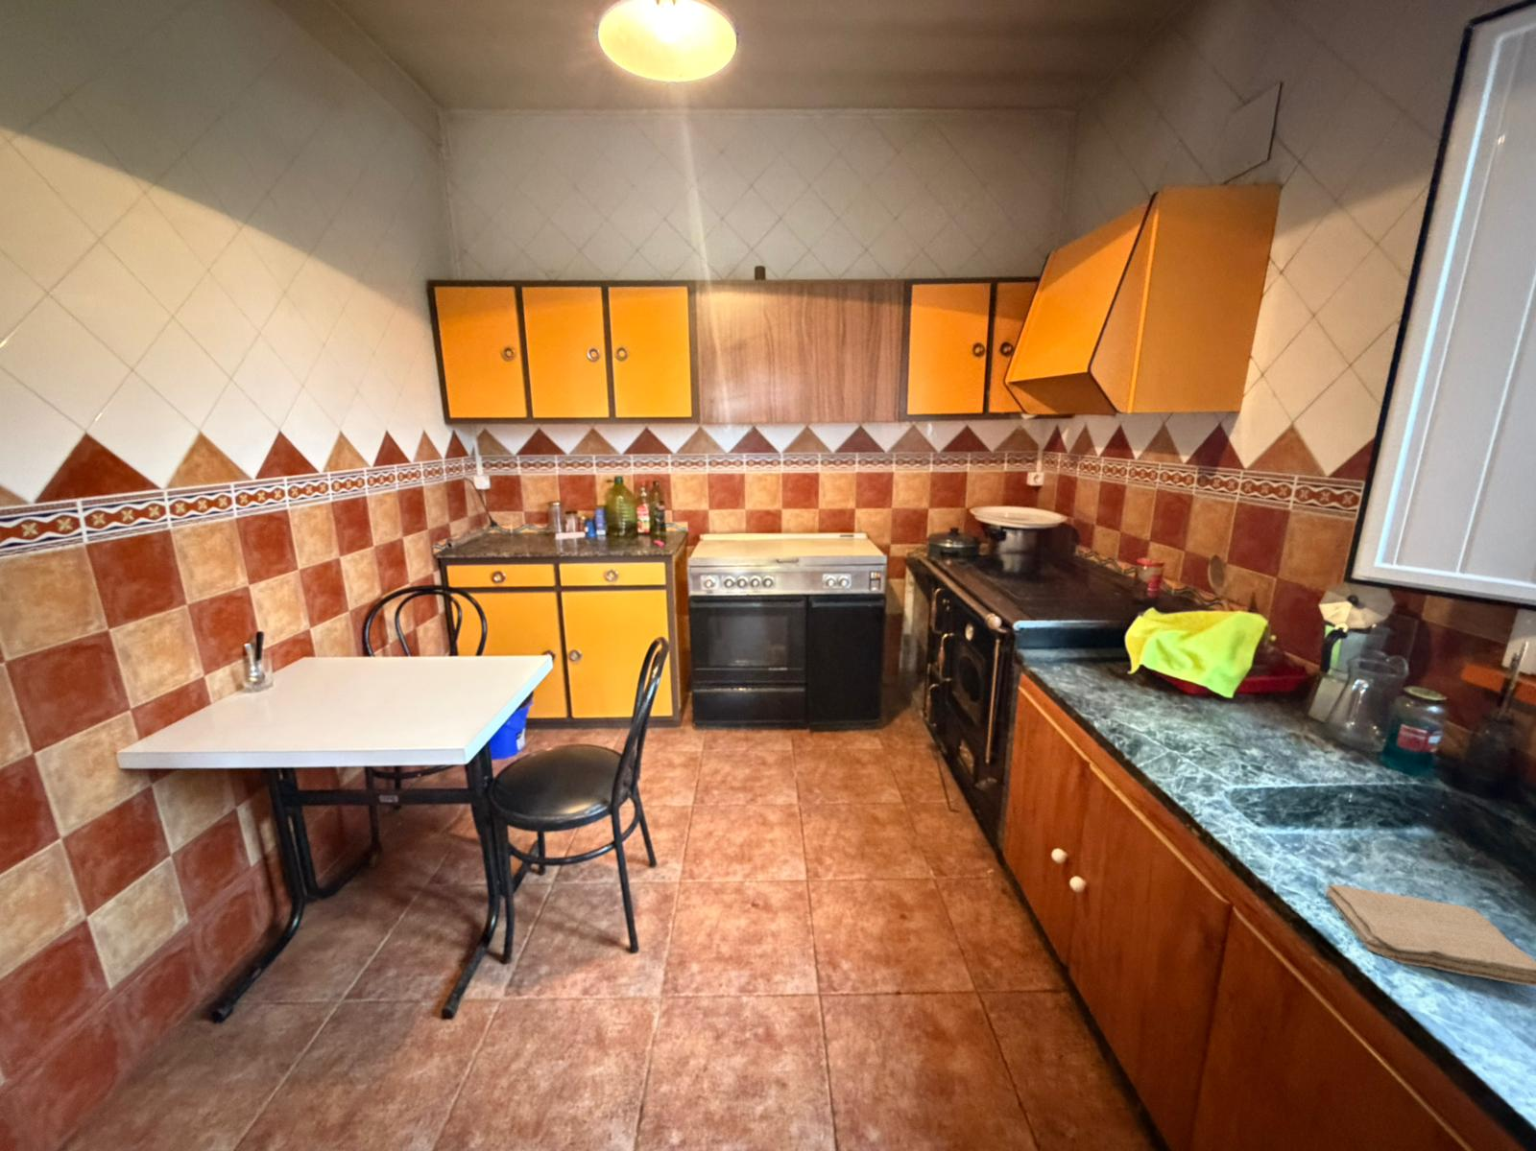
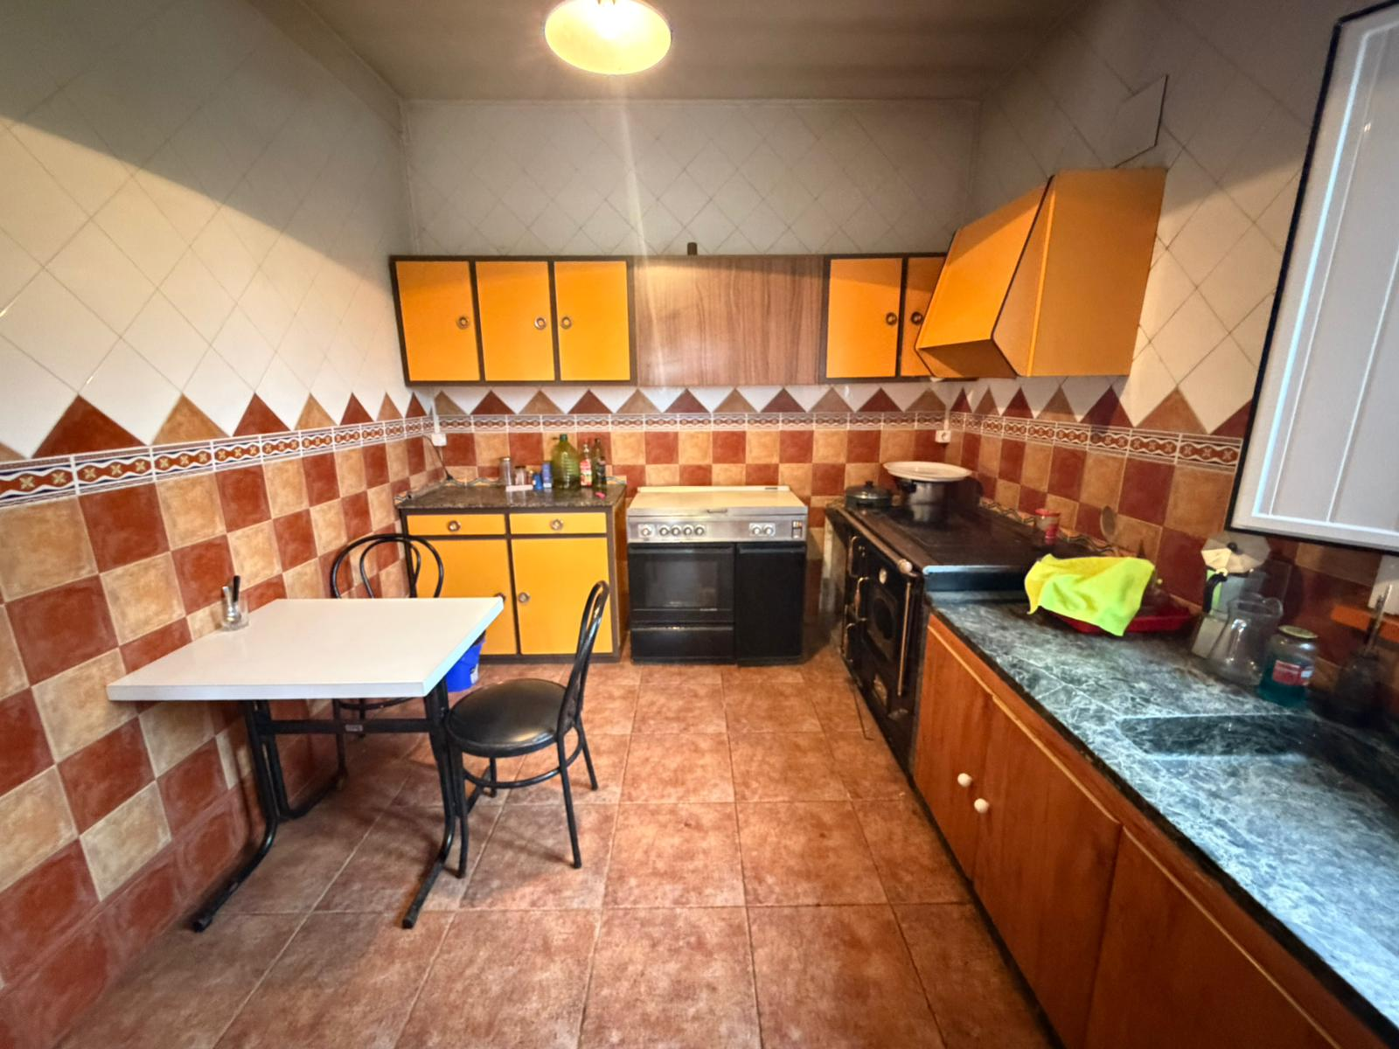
- washcloth [1324,884,1536,987]
